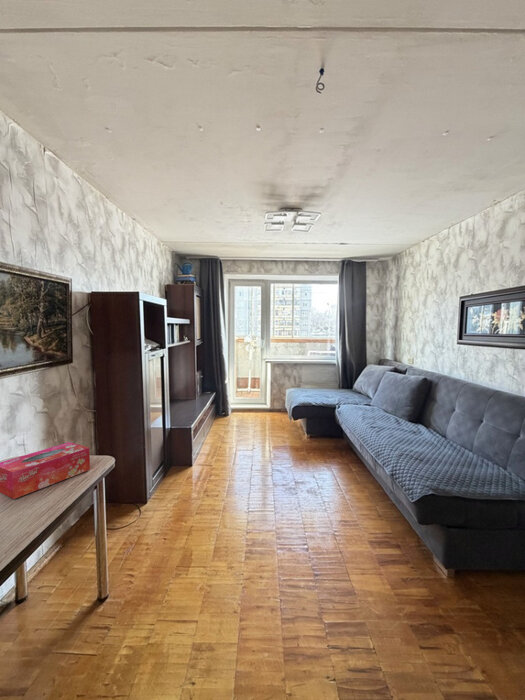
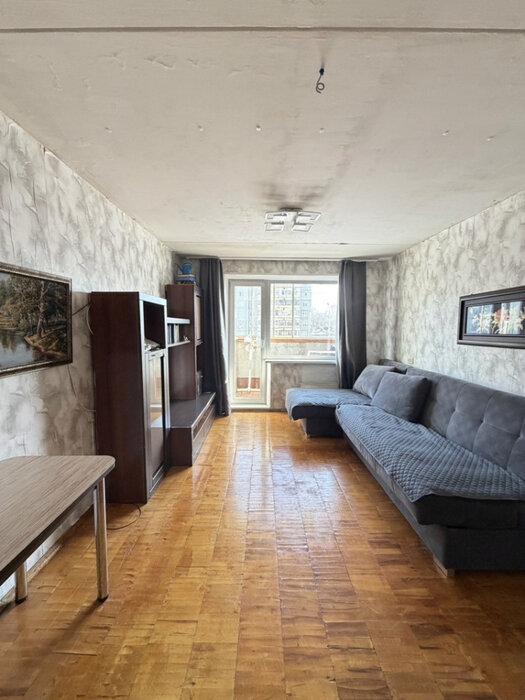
- tissue box [0,441,91,500]
